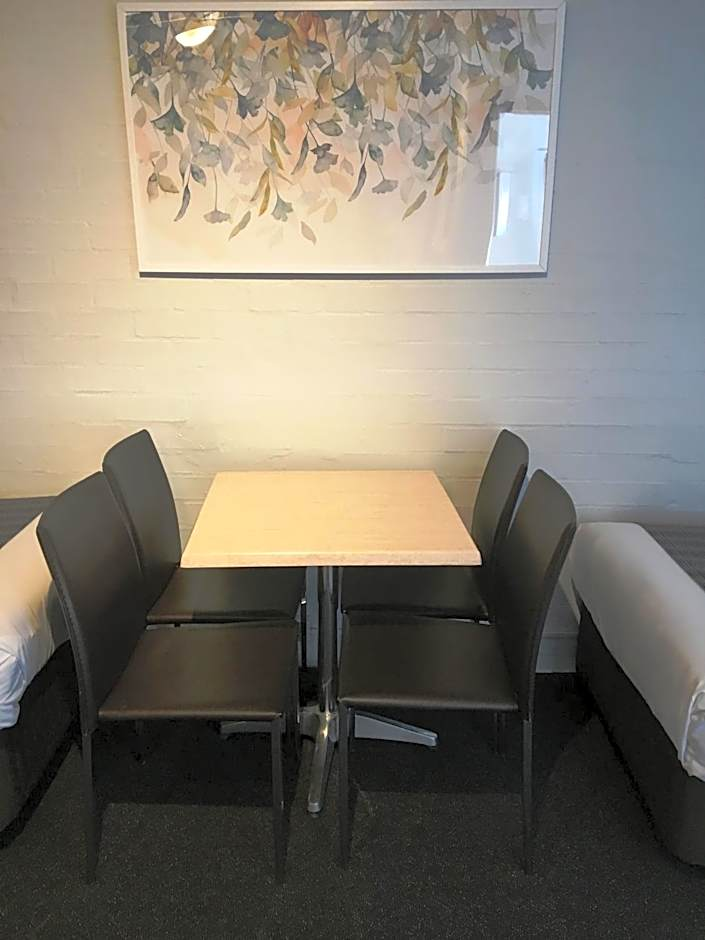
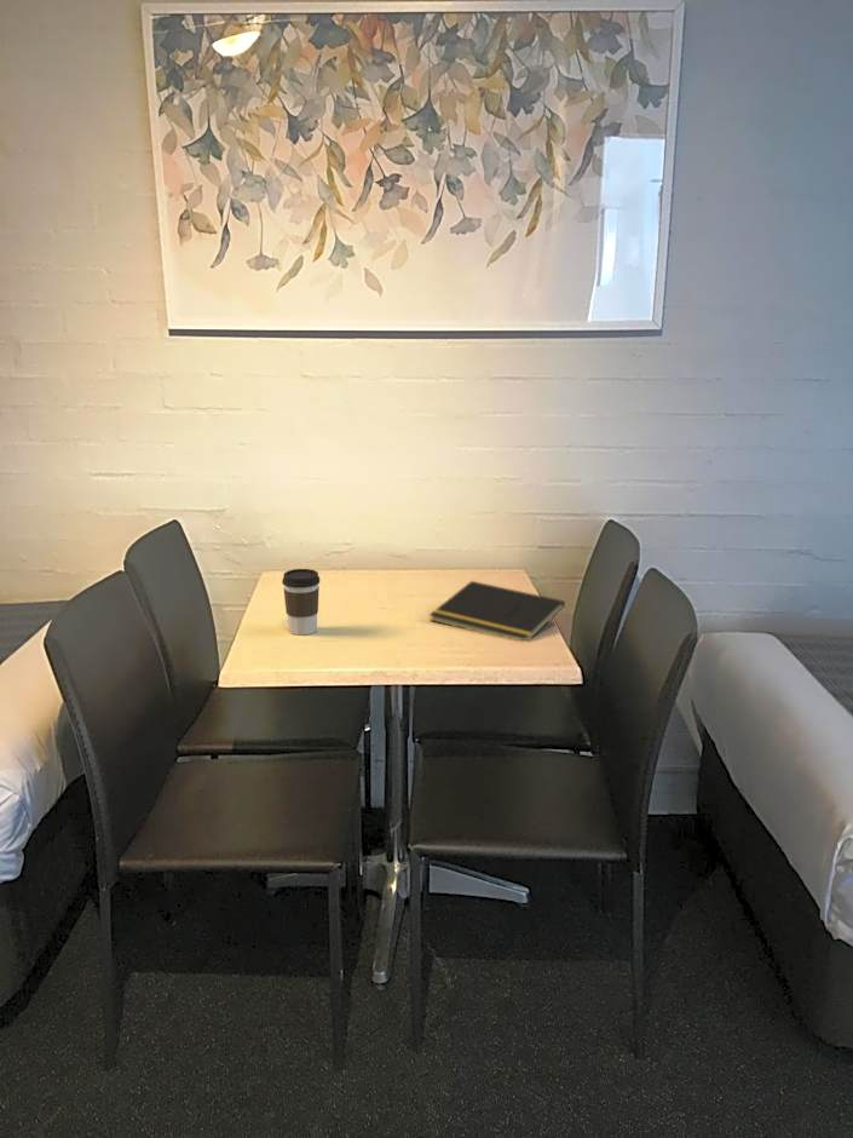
+ coffee cup [281,568,321,637]
+ notepad [428,580,566,643]
